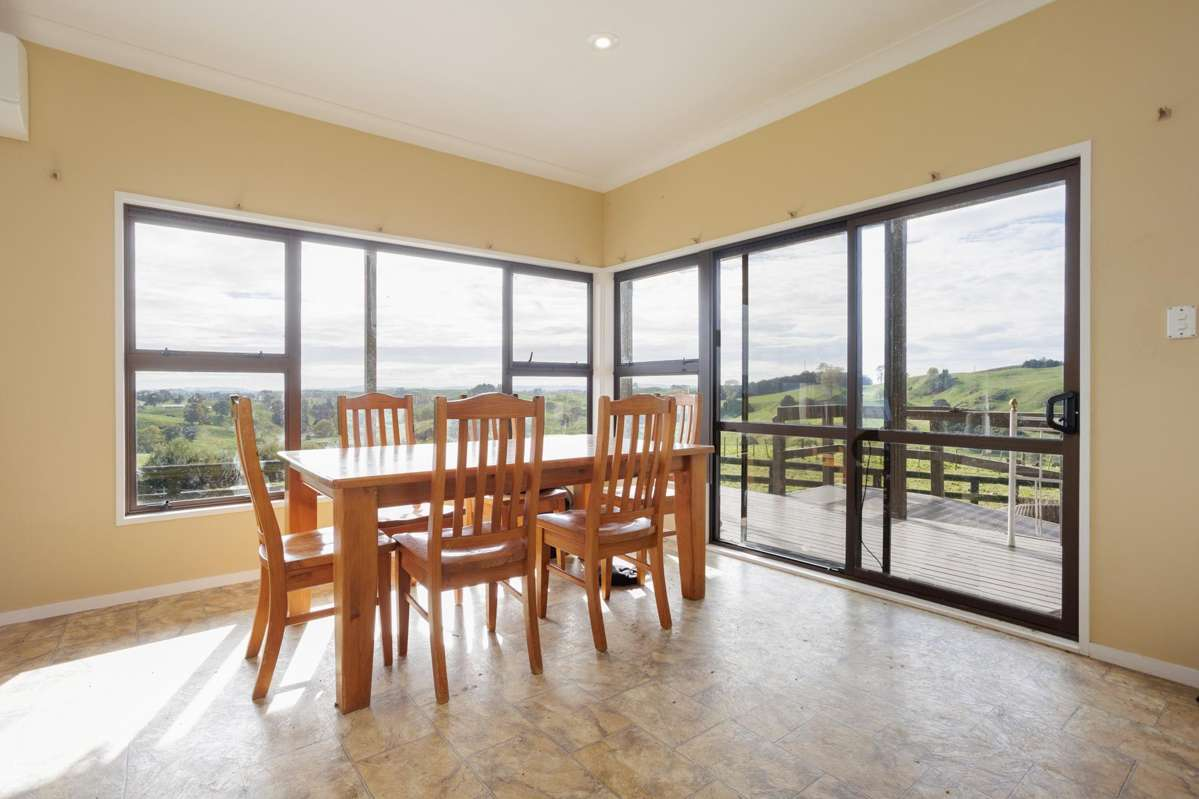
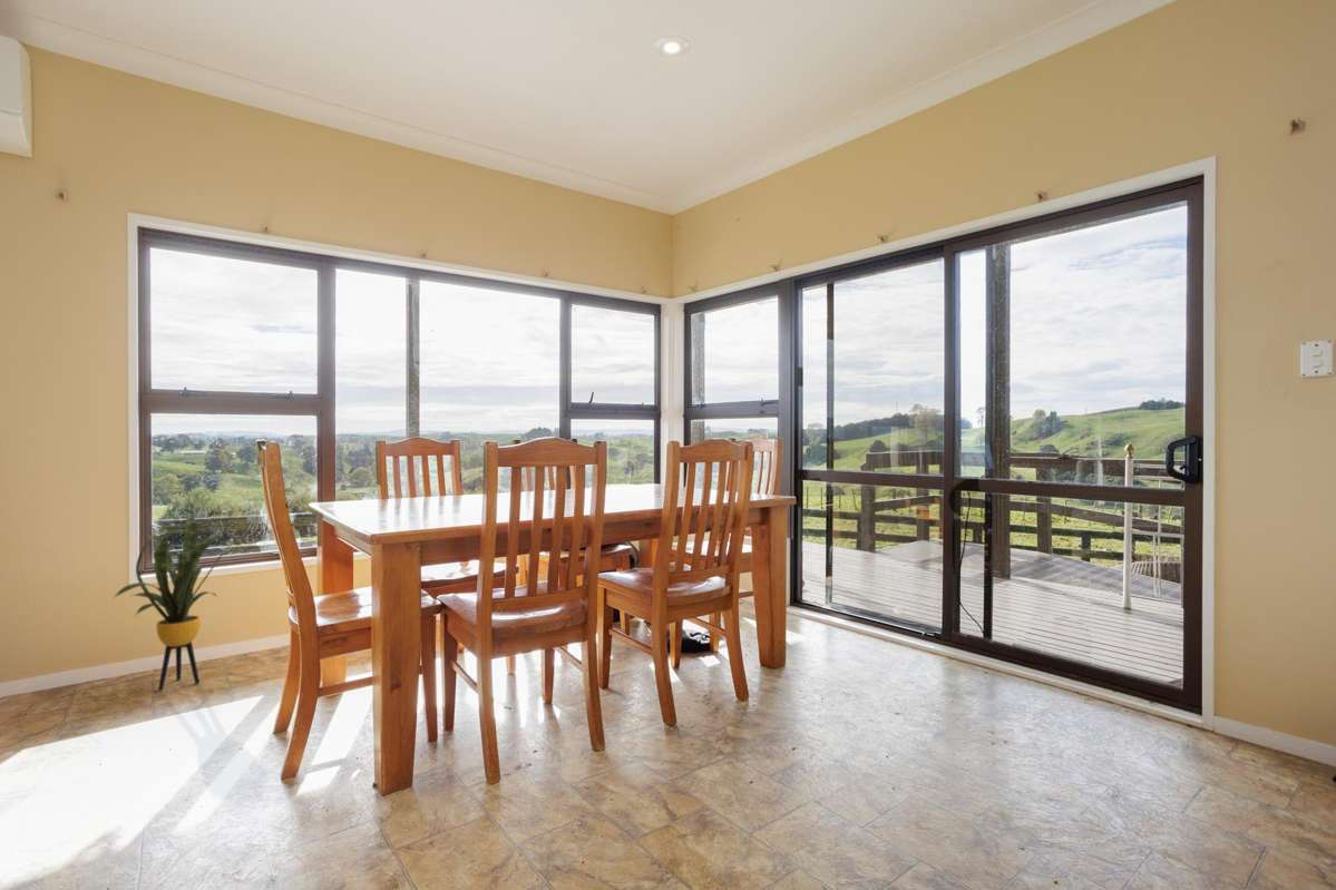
+ house plant [113,510,255,692]
